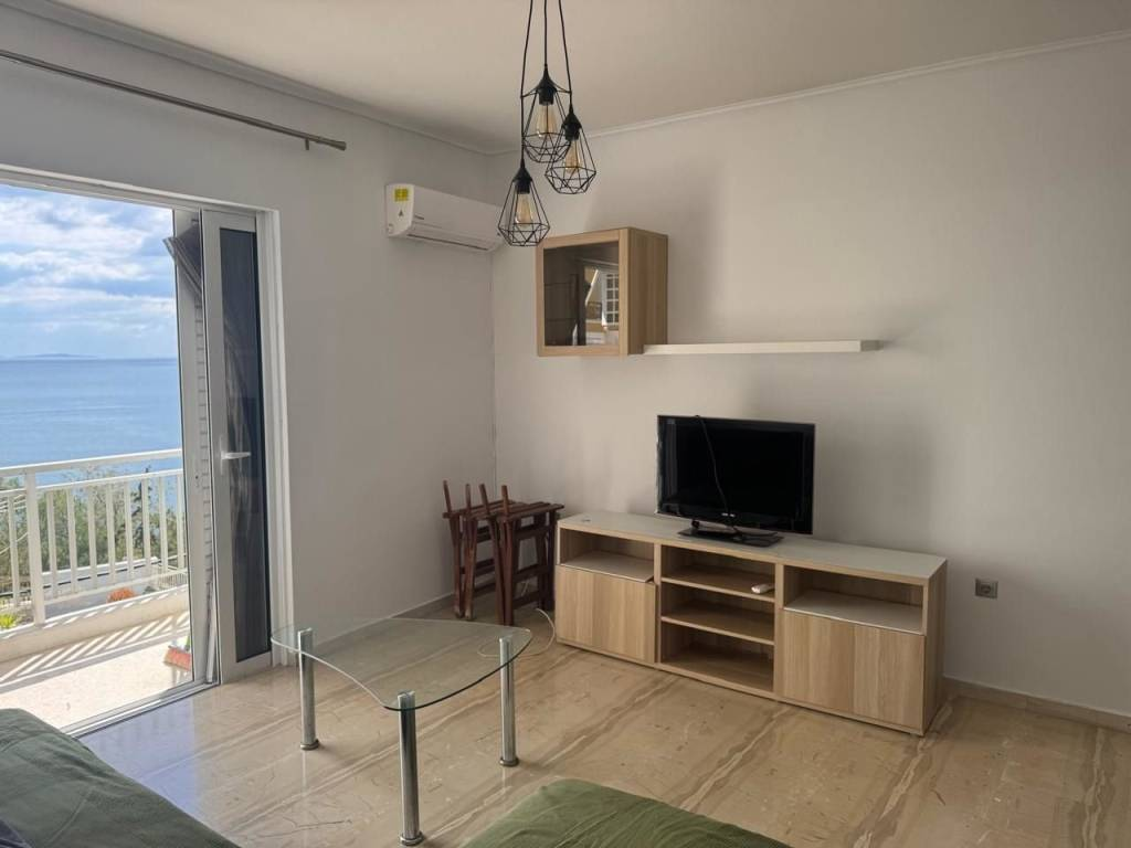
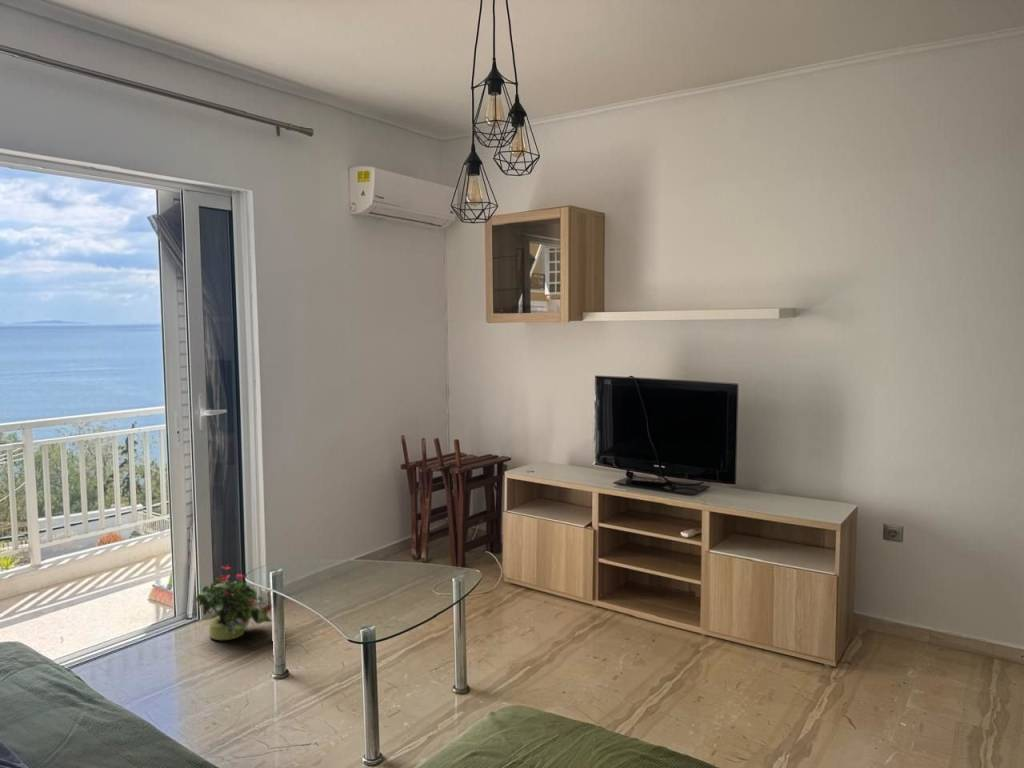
+ potted plant [192,563,273,641]
